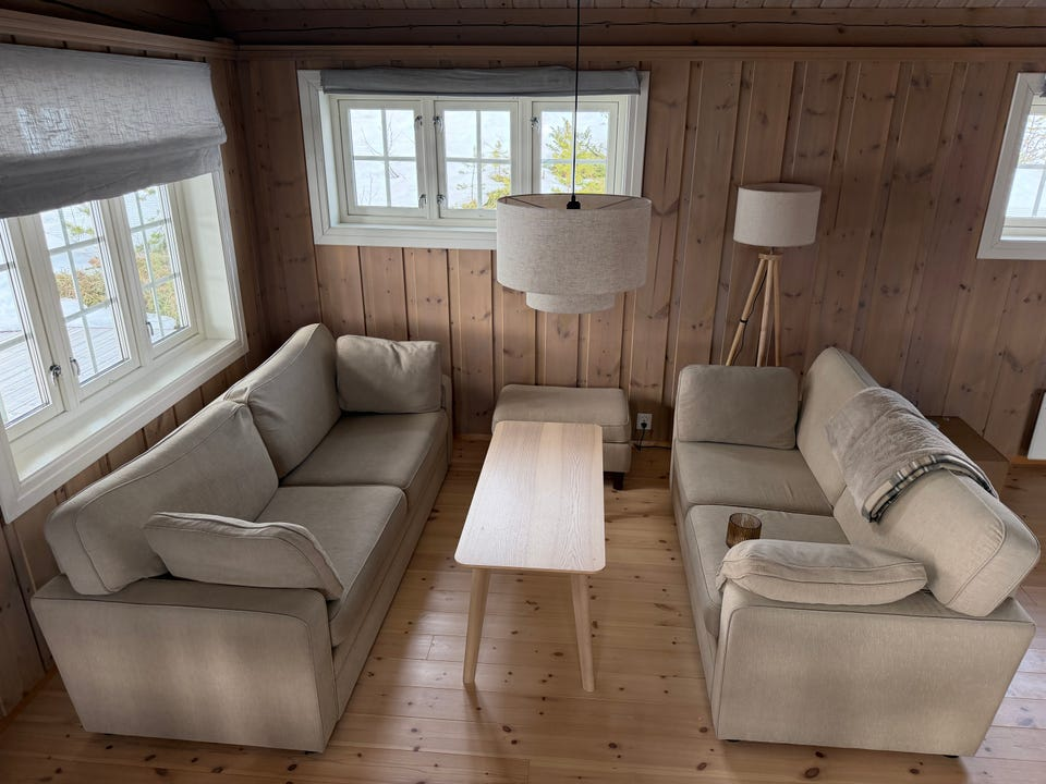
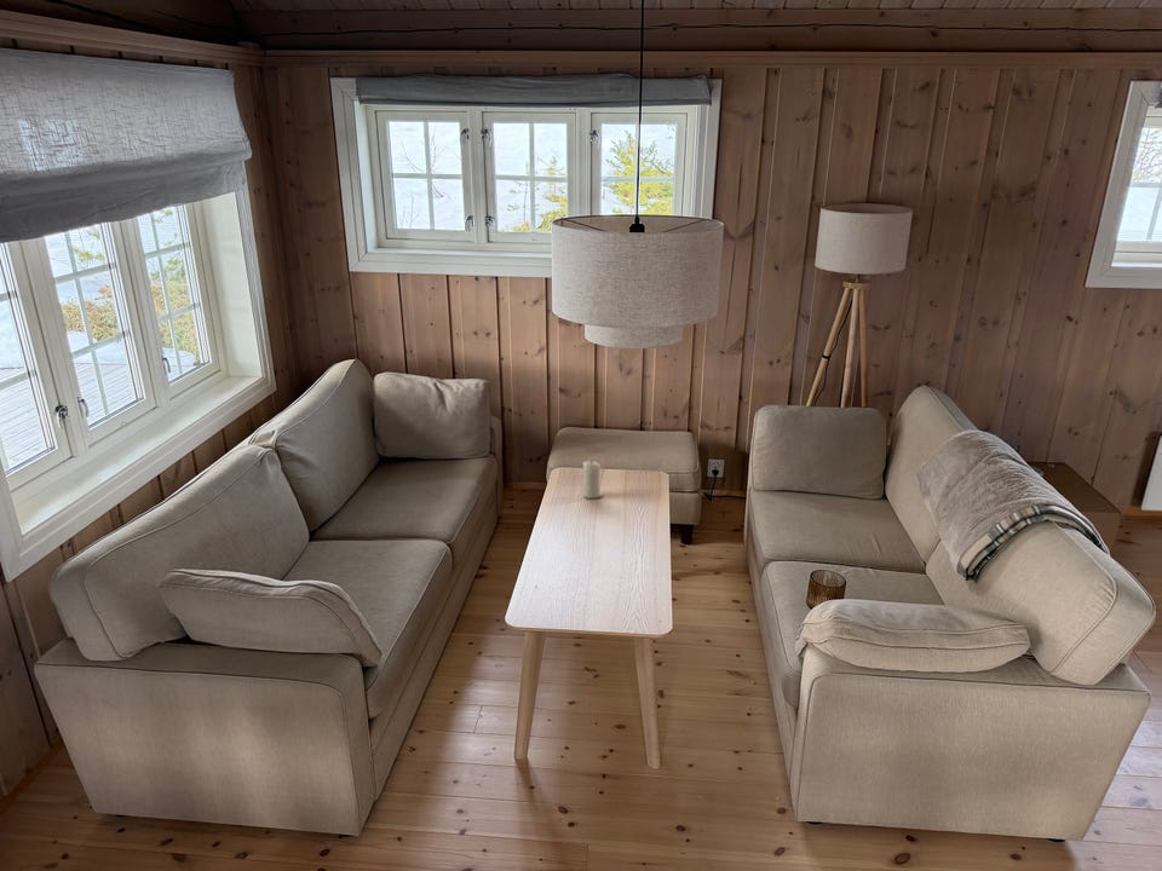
+ candle [582,458,604,500]
